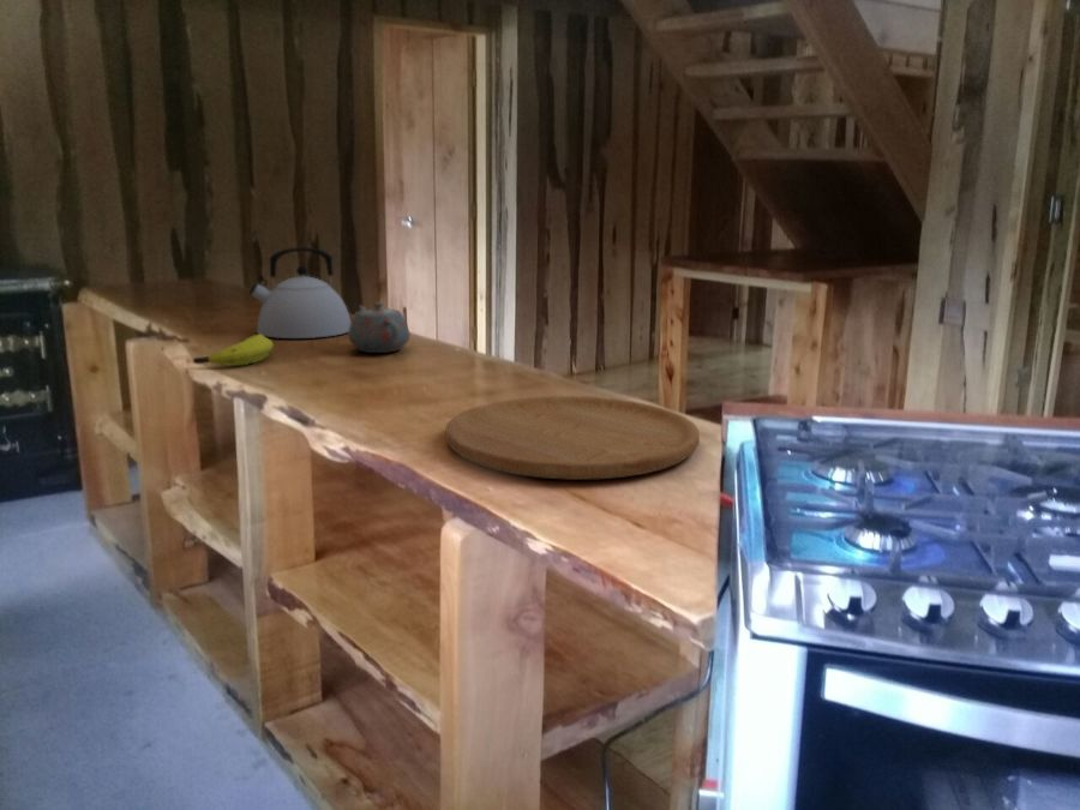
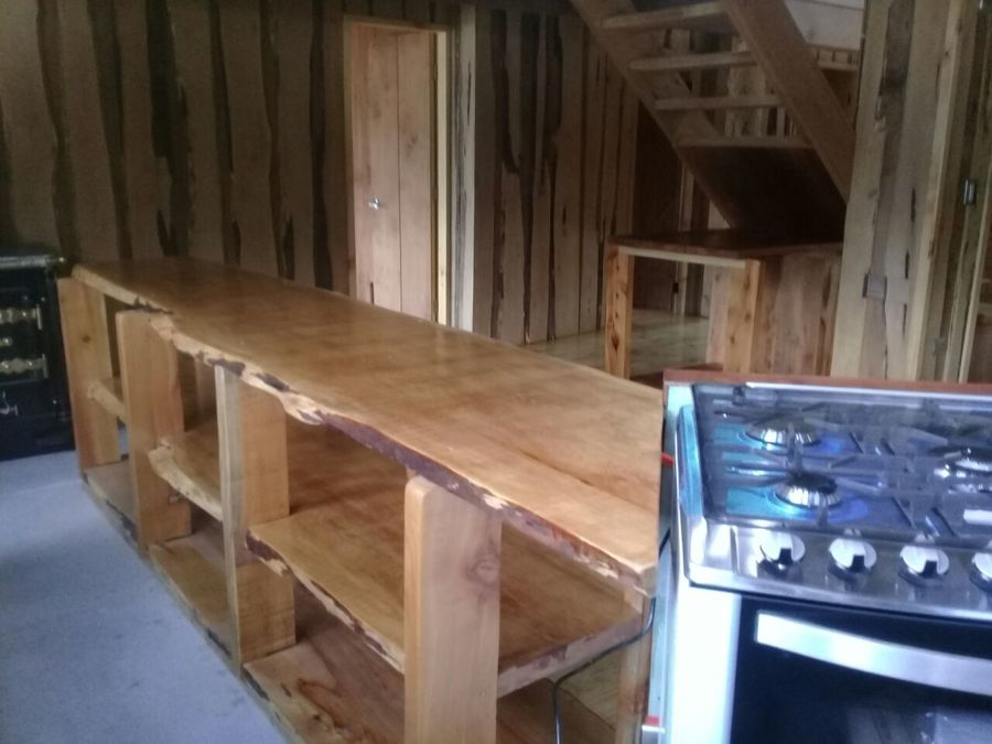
- teapot [347,301,412,354]
- banana [192,334,275,367]
- kettle [248,246,352,340]
- cutting board [444,395,701,481]
